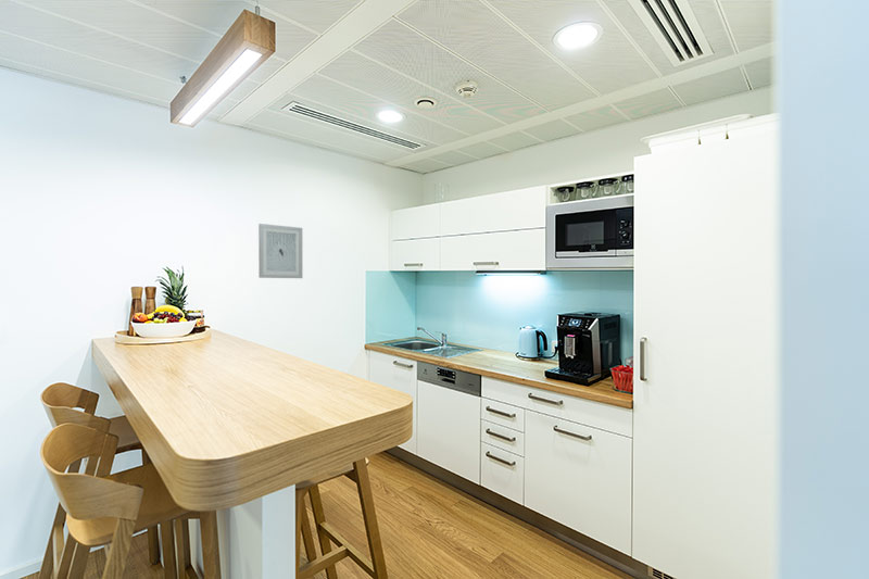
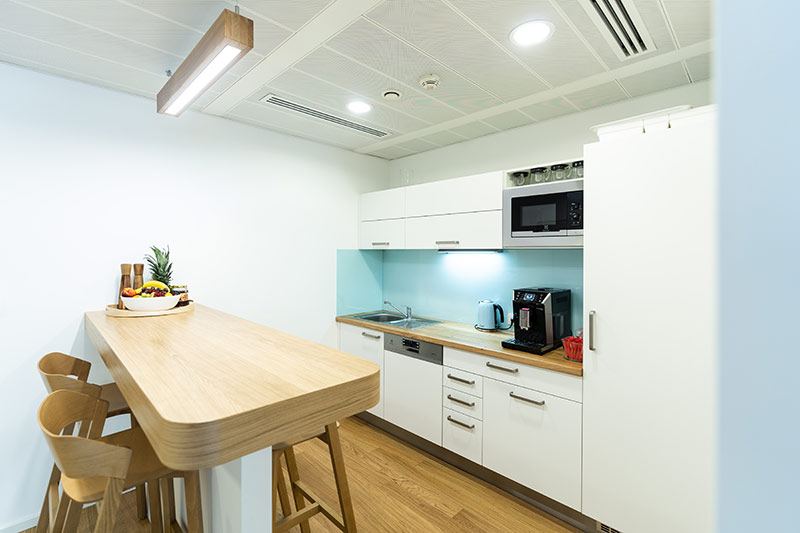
- wall art [257,223,303,279]
